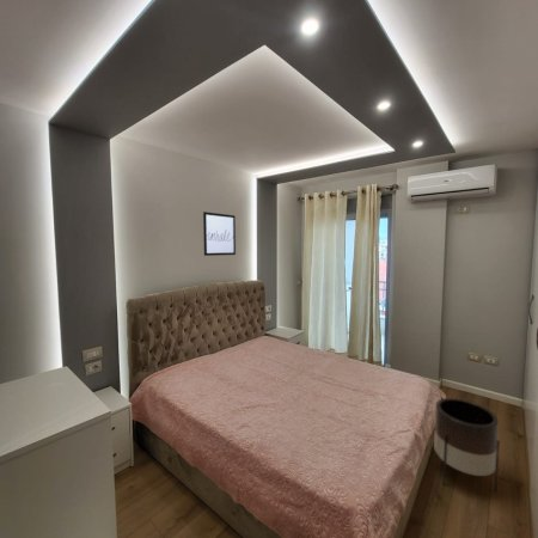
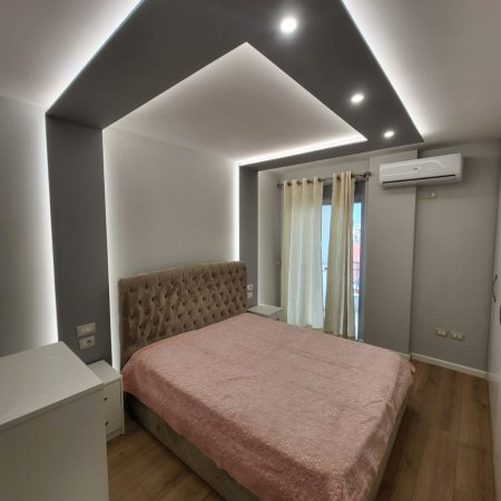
- planter [433,397,501,493]
- wall art [202,210,237,257]
